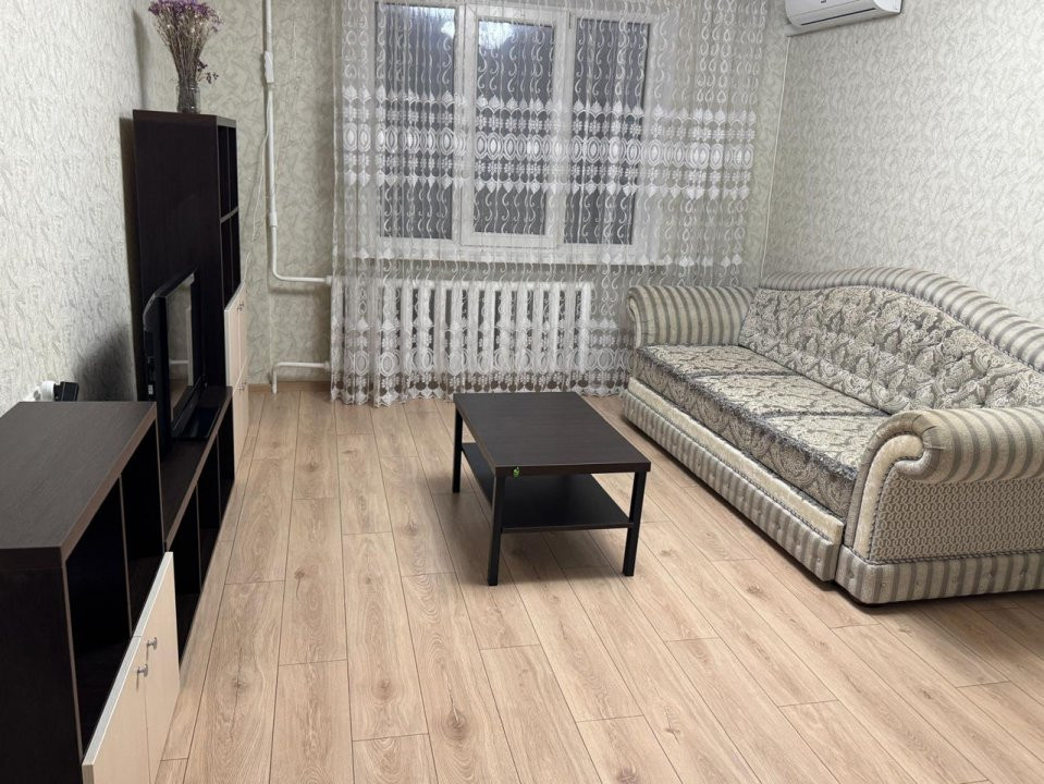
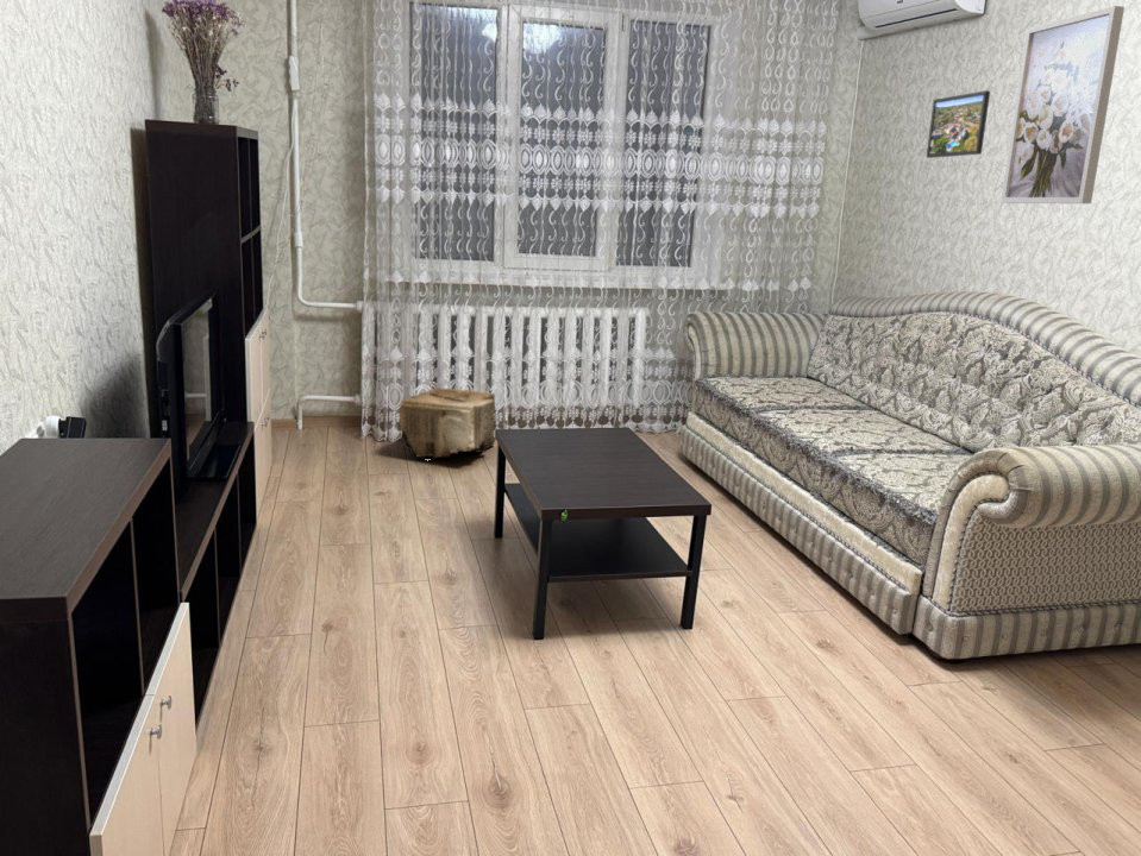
+ wall art [999,5,1126,204]
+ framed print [926,89,991,159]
+ pouf [399,386,497,460]
